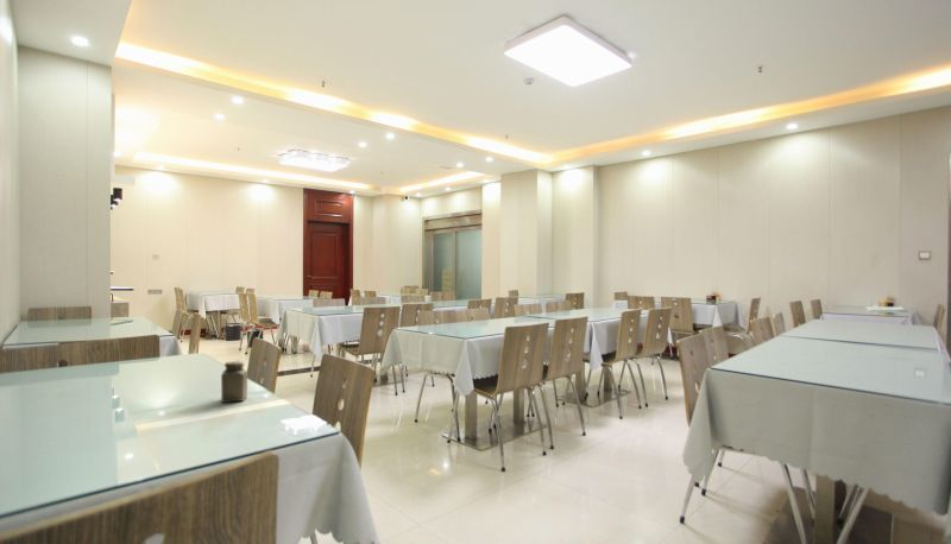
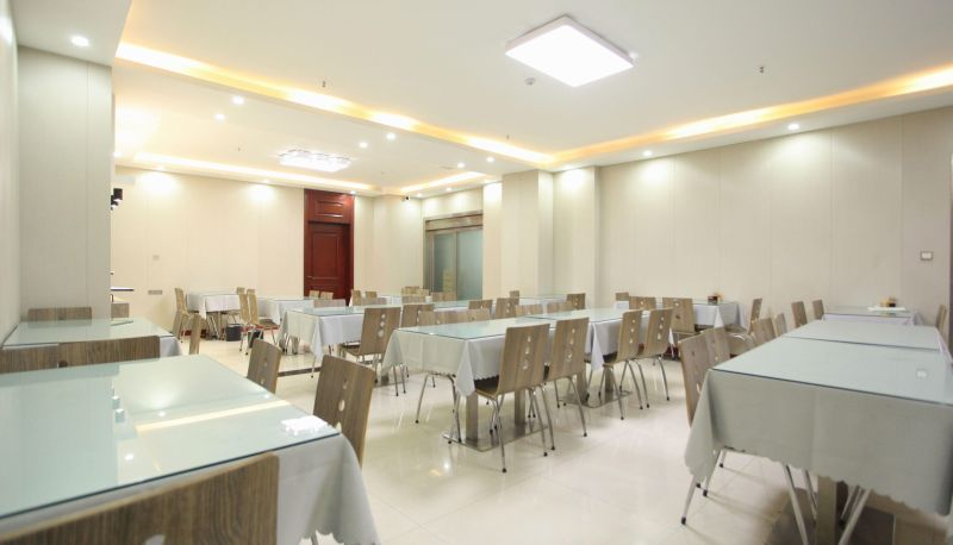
- salt shaker [220,360,248,404]
